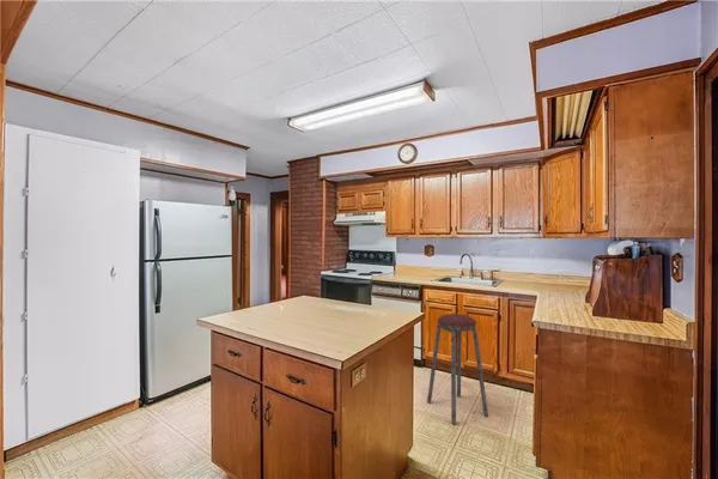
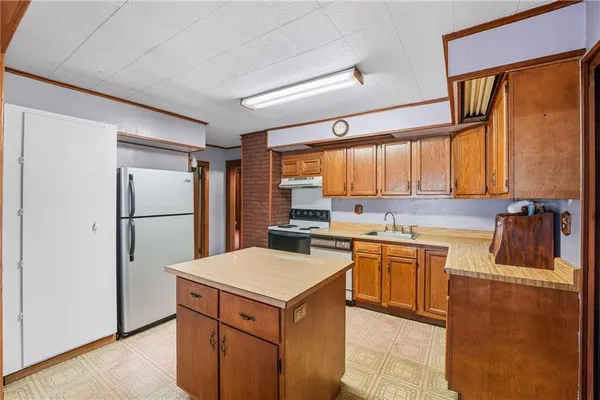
- music stool [426,313,489,425]
